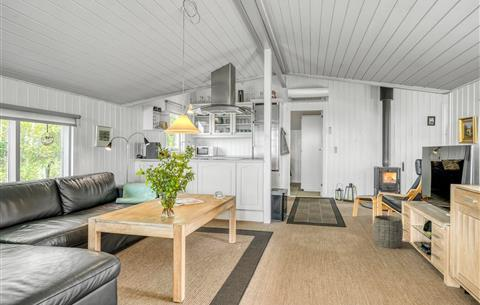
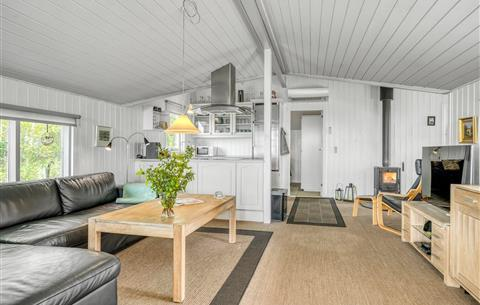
- woven basket [372,214,404,249]
